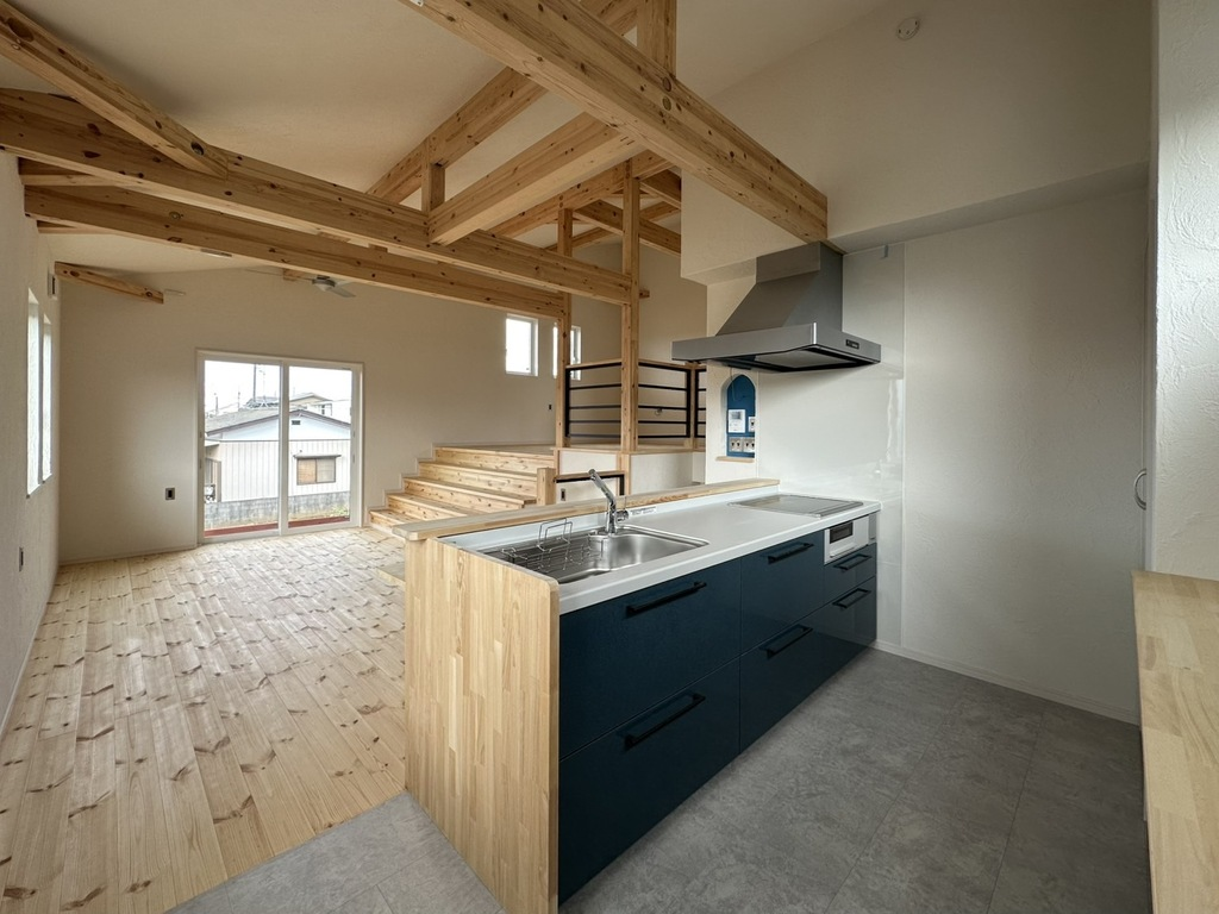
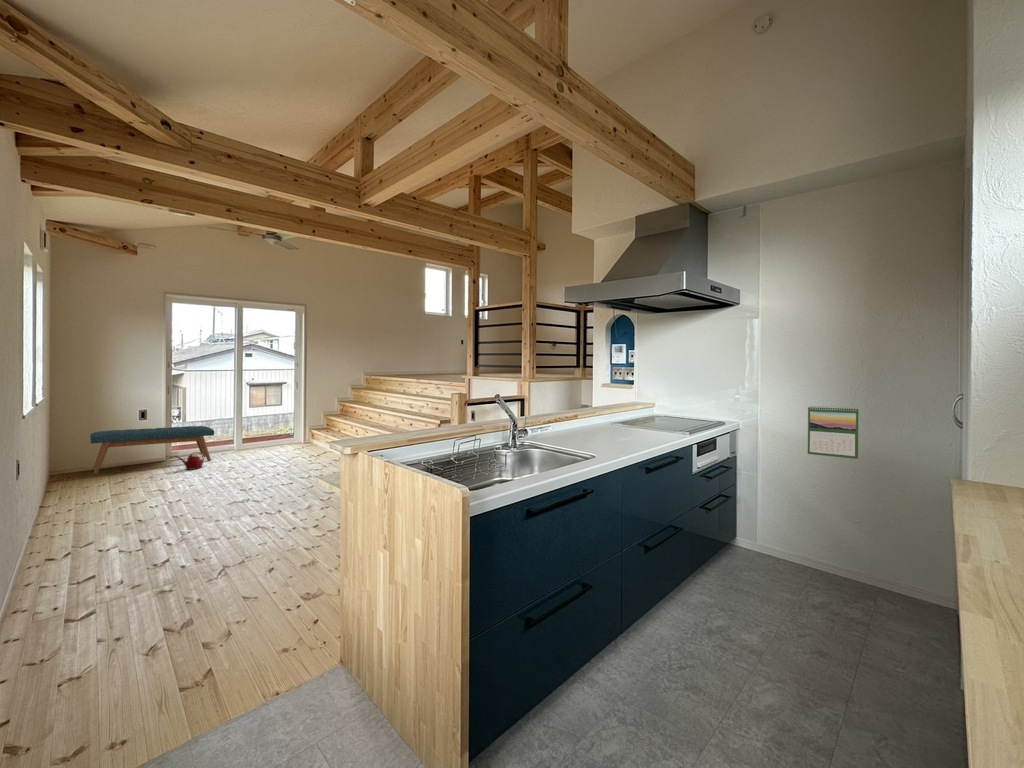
+ calendar [807,405,860,460]
+ bench [89,425,215,474]
+ watering can [174,451,205,471]
